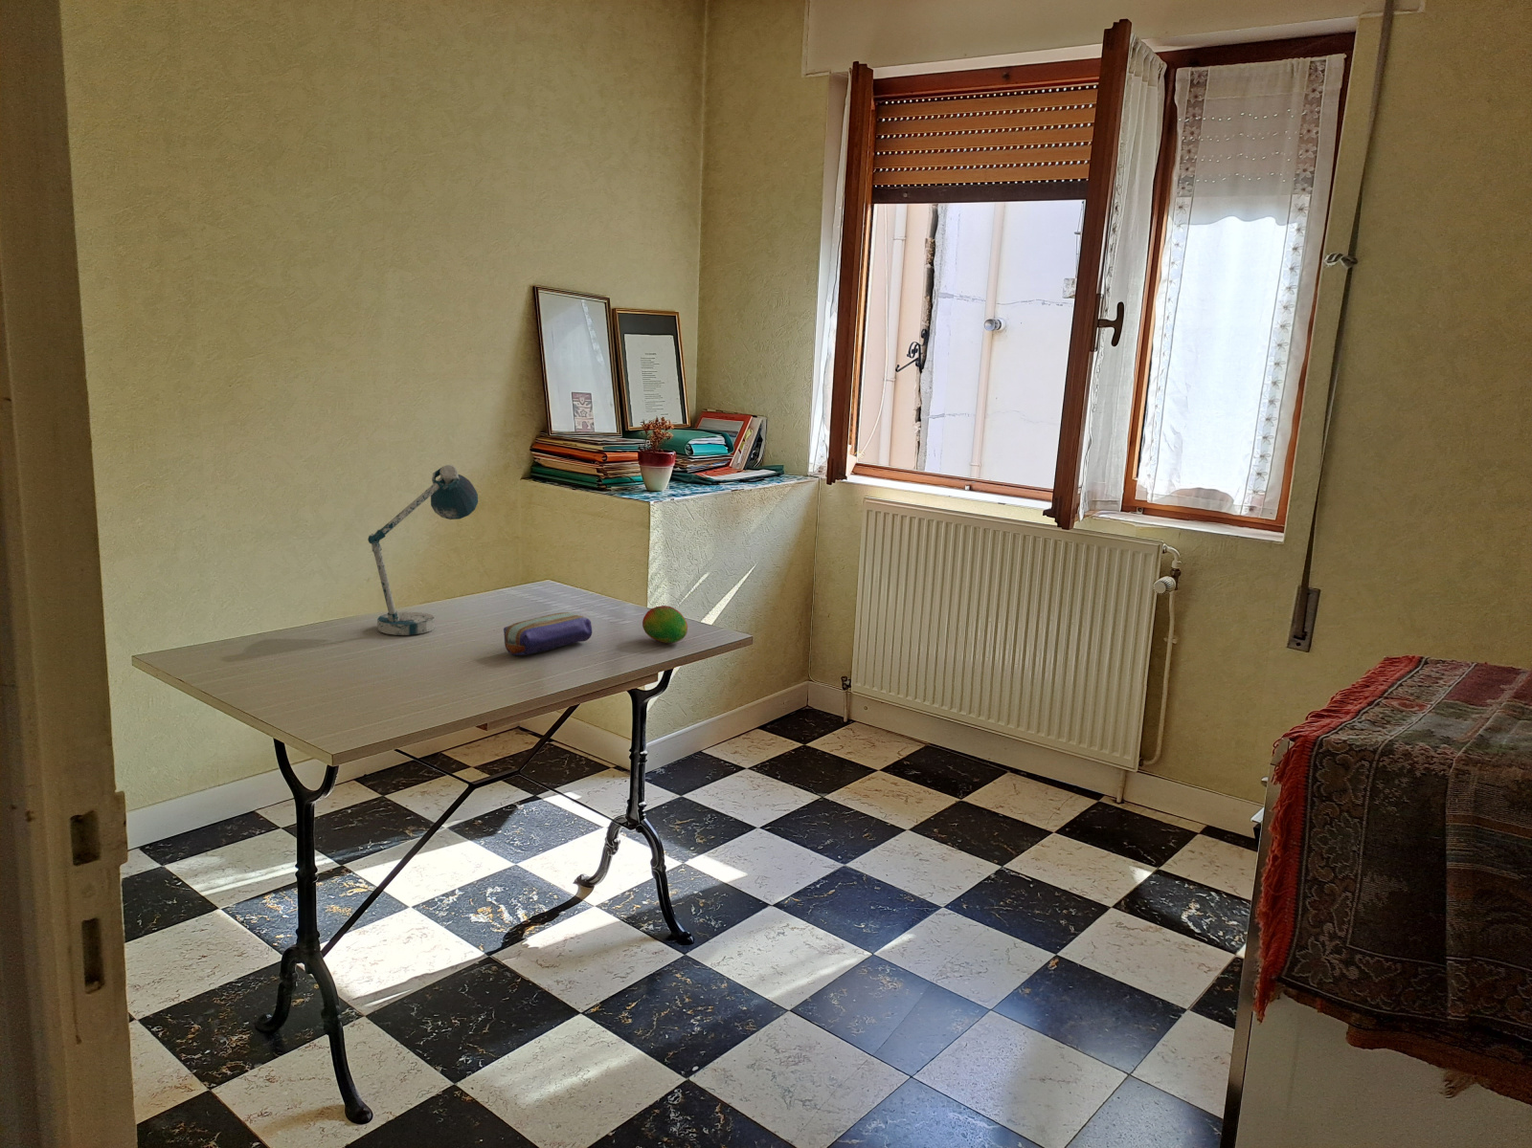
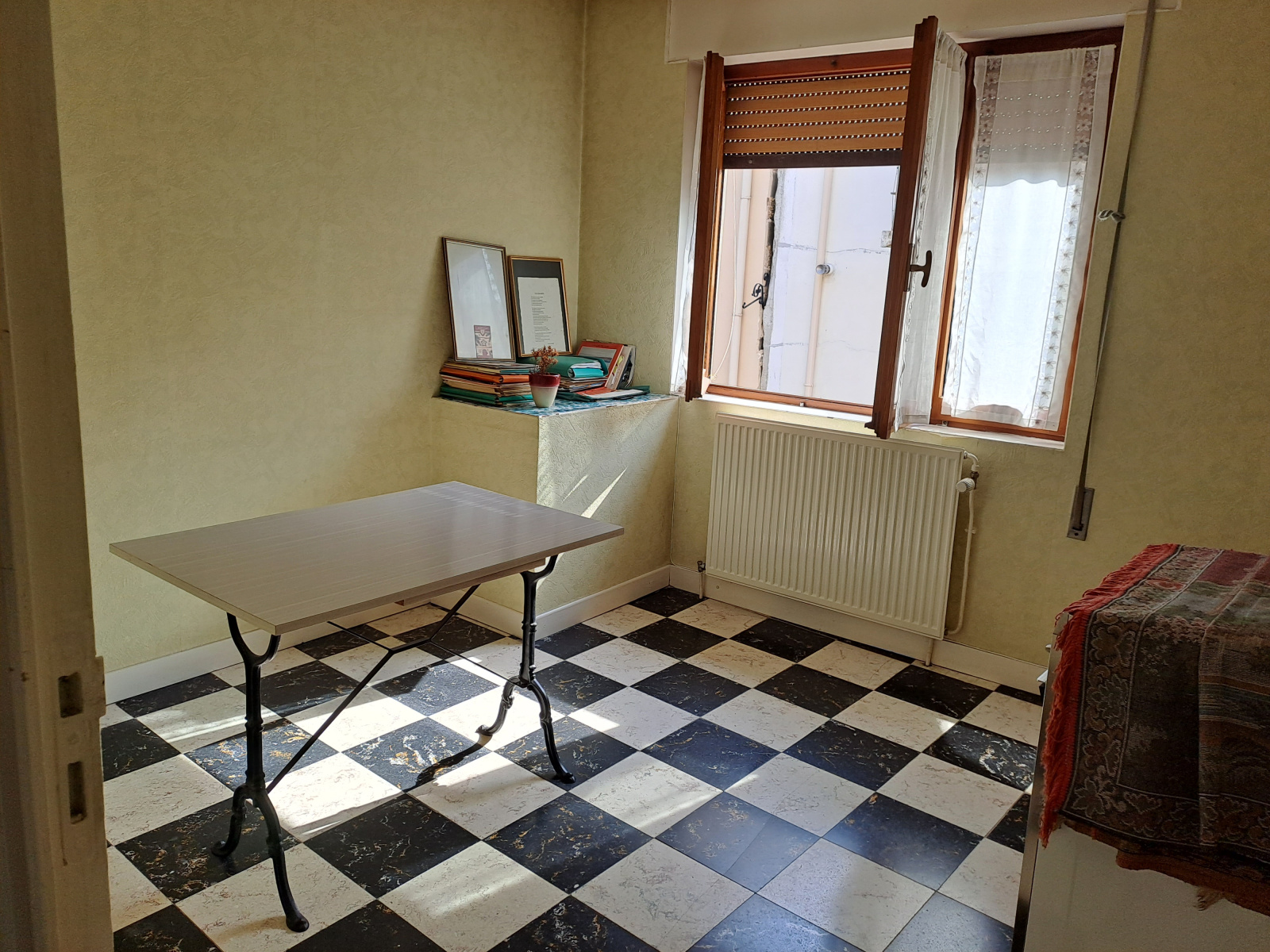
- desk lamp [367,464,479,637]
- pencil case [503,611,592,656]
- fruit [642,604,689,644]
